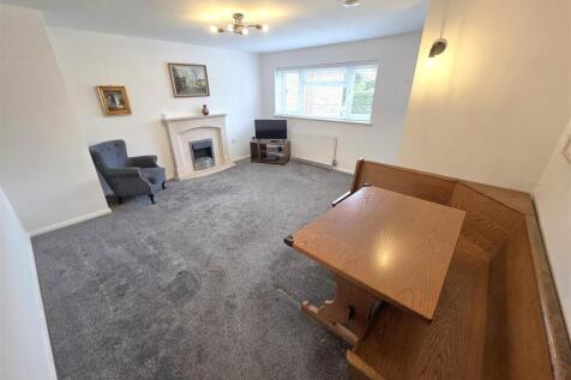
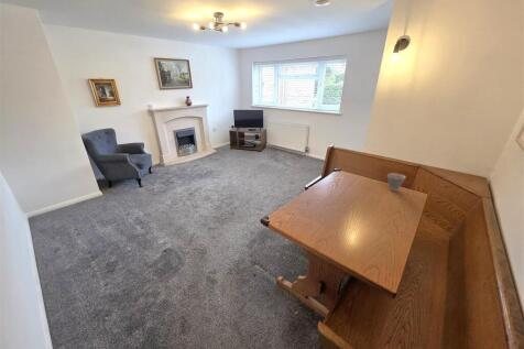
+ cup [386,172,406,193]
